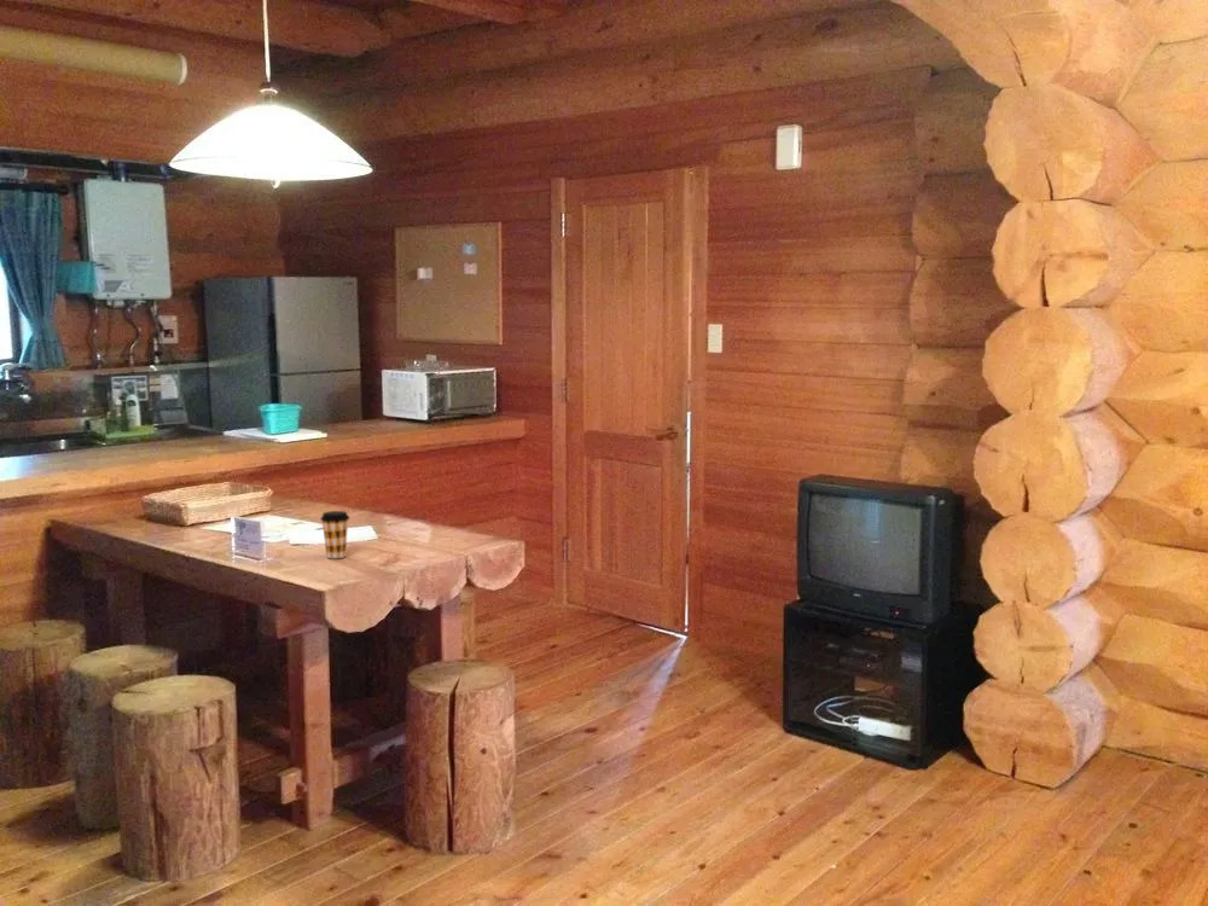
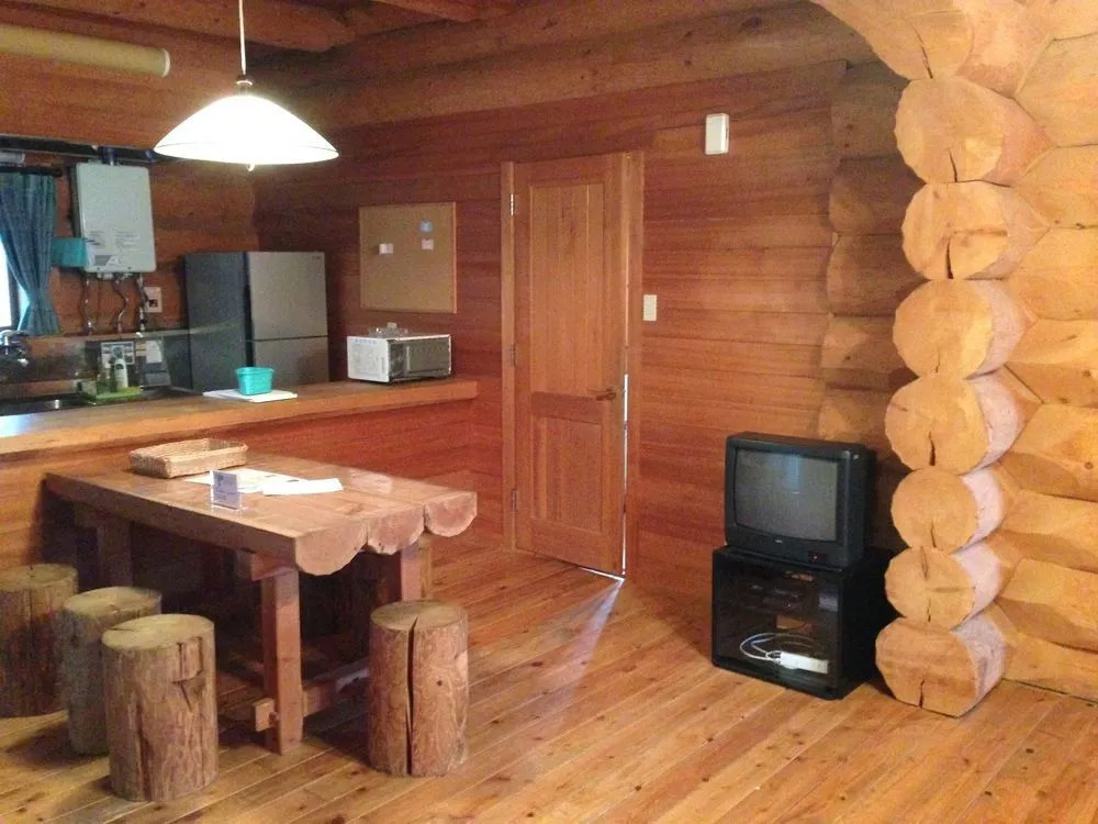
- coffee cup [319,510,350,559]
